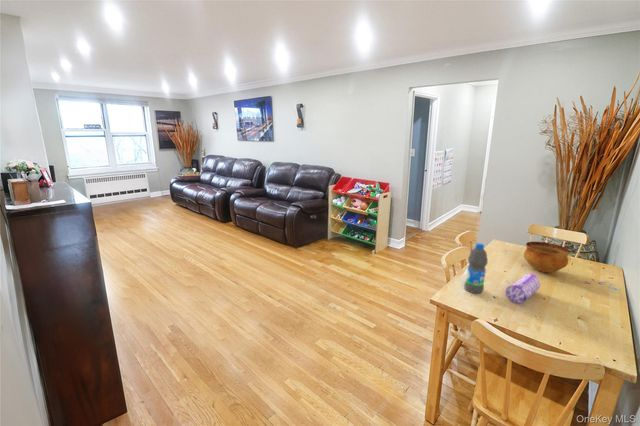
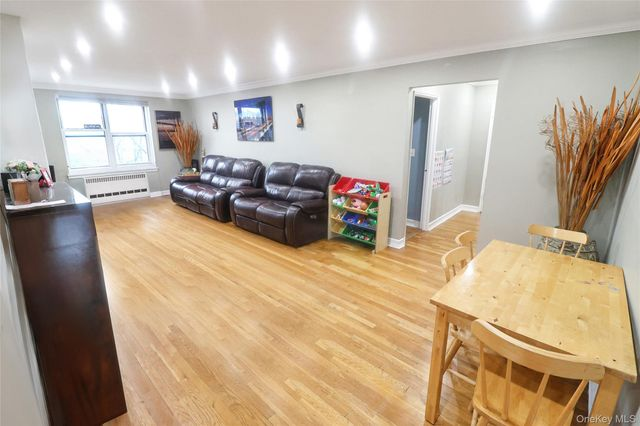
- bowl [523,241,571,274]
- water bottle [463,242,489,294]
- pencil case [505,272,541,304]
